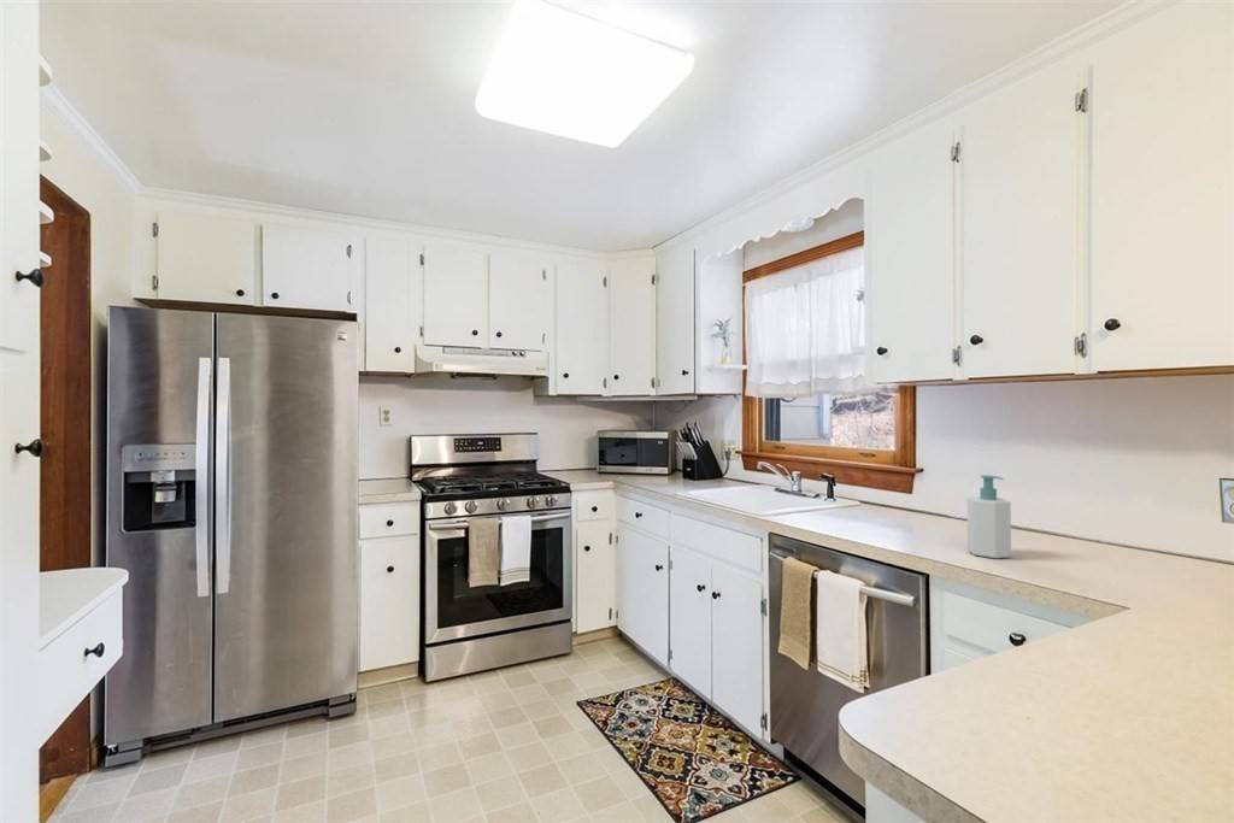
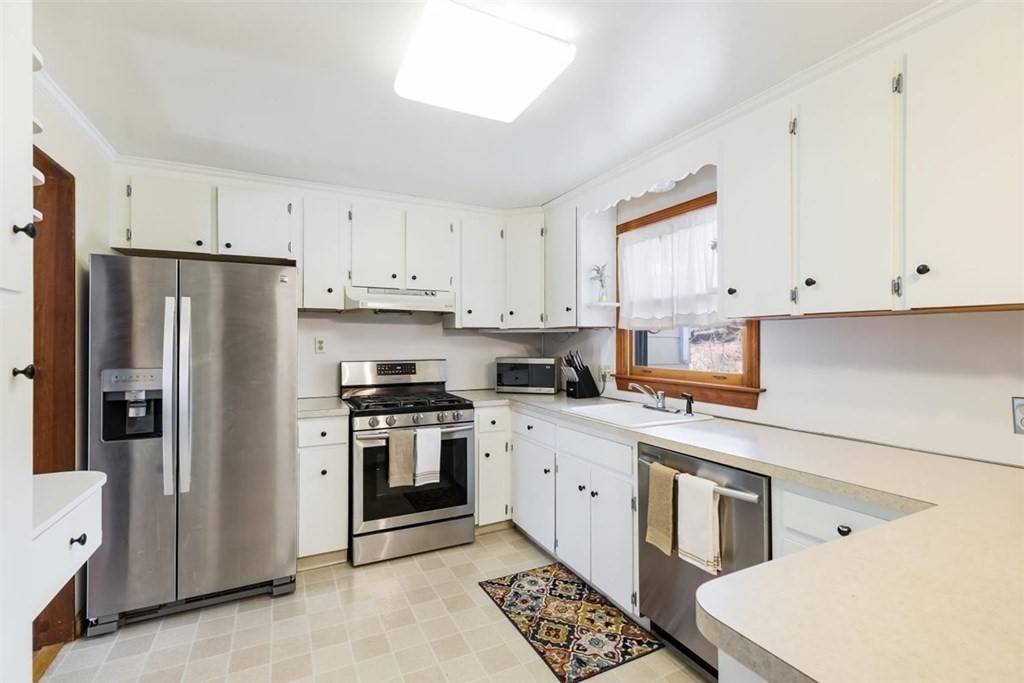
- soap bottle [966,474,1012,559]
